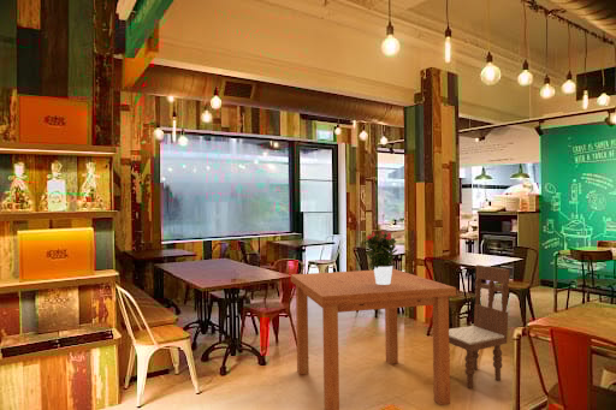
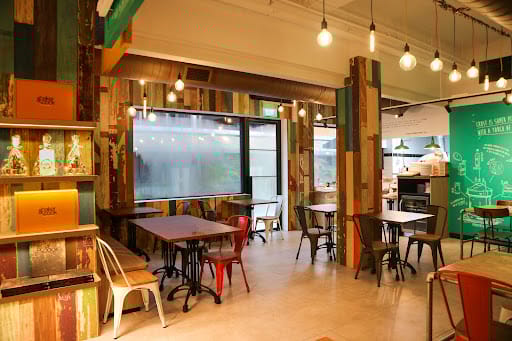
- dining chair [449,263,511,390]
- dining table [290,268,457,410]
- potted flower [363,231,398,285]
